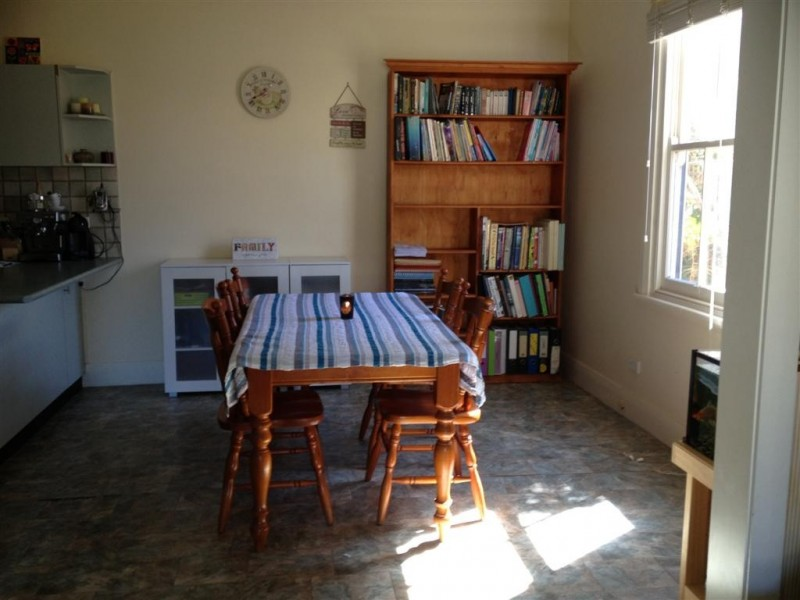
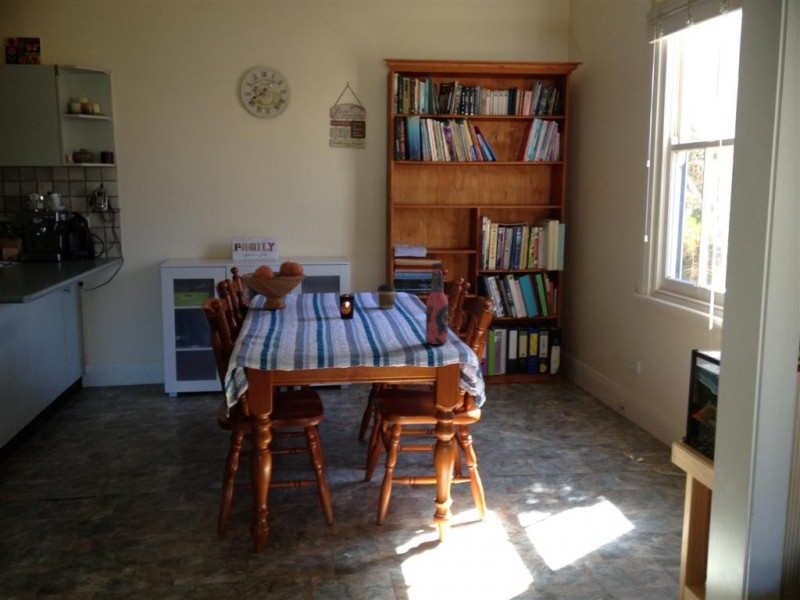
+ alcohol [424,262,450,346]
+ fruit bowl [241,260,307,310]
+ coffee cup [376,282,397,310]
